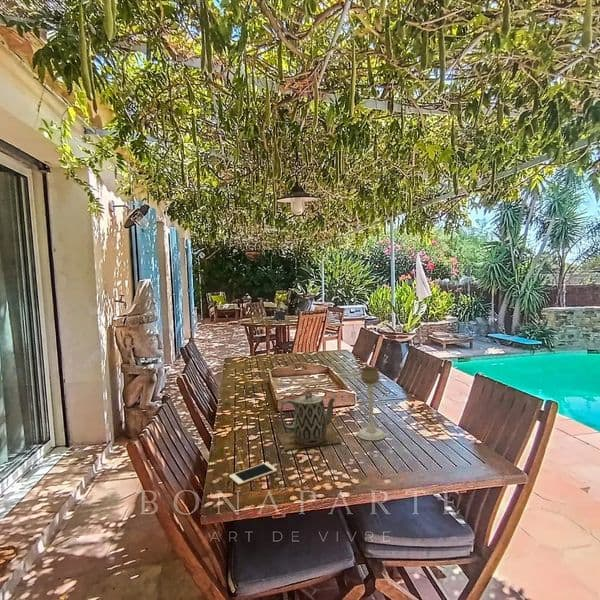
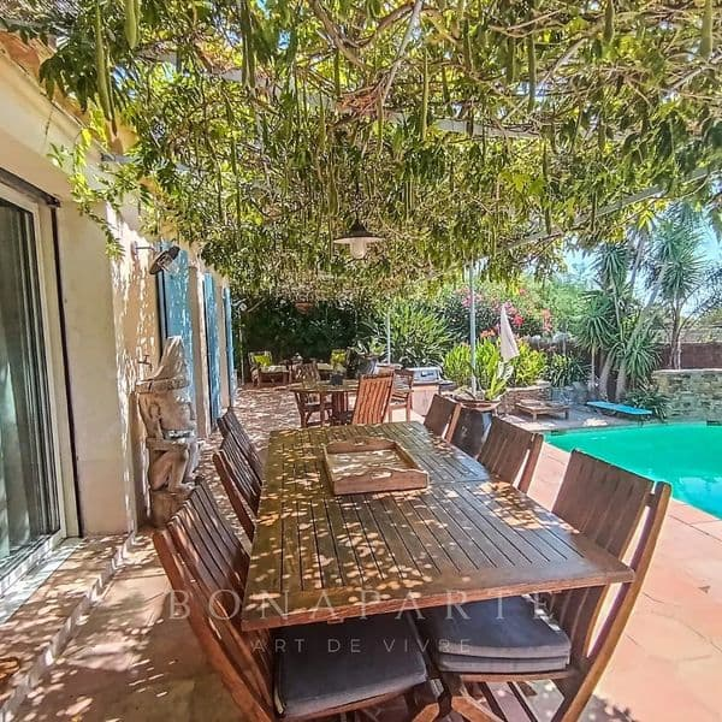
- teapot [276,390,343,451]
- cell phone [228,462,278,486]
- candle holder [357,366,387,442]
